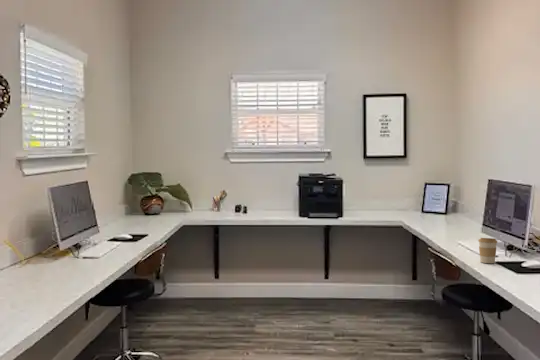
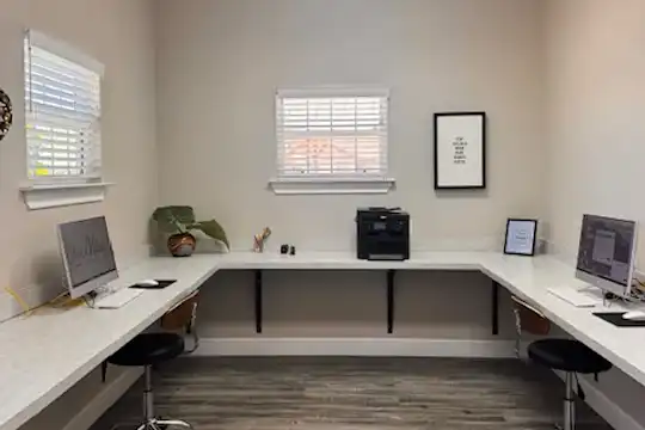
- coffee cup [478,237,498,264]
